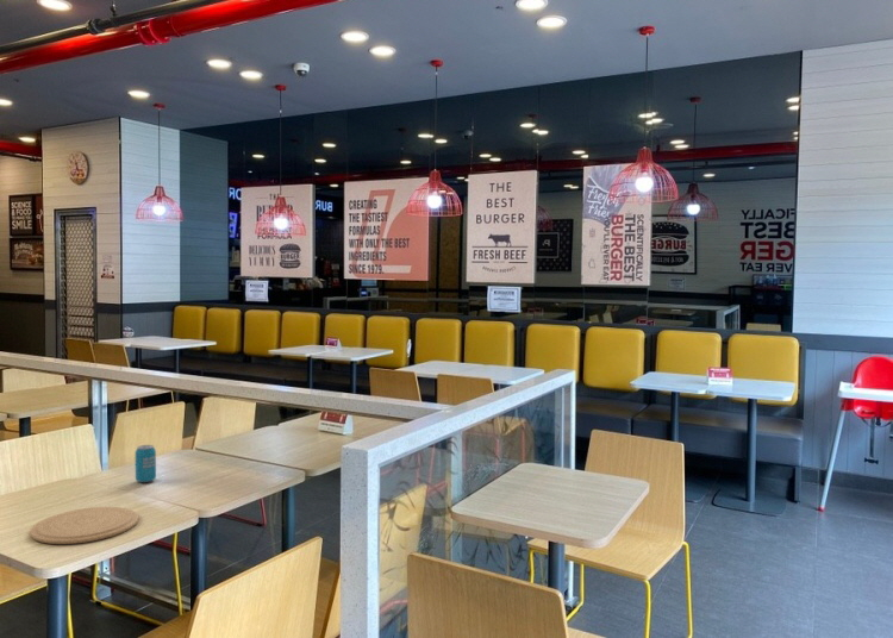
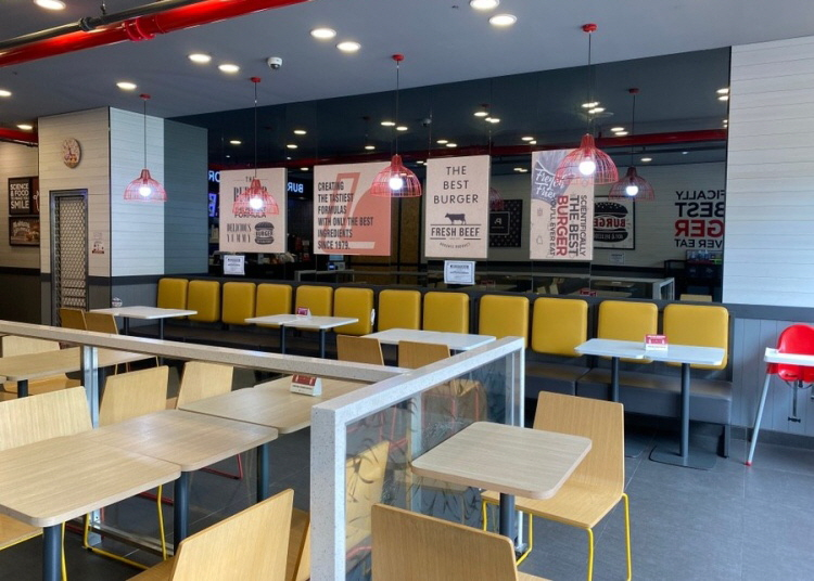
- beverage can [135,444,157,483]
- plate [29,506,140,545]
